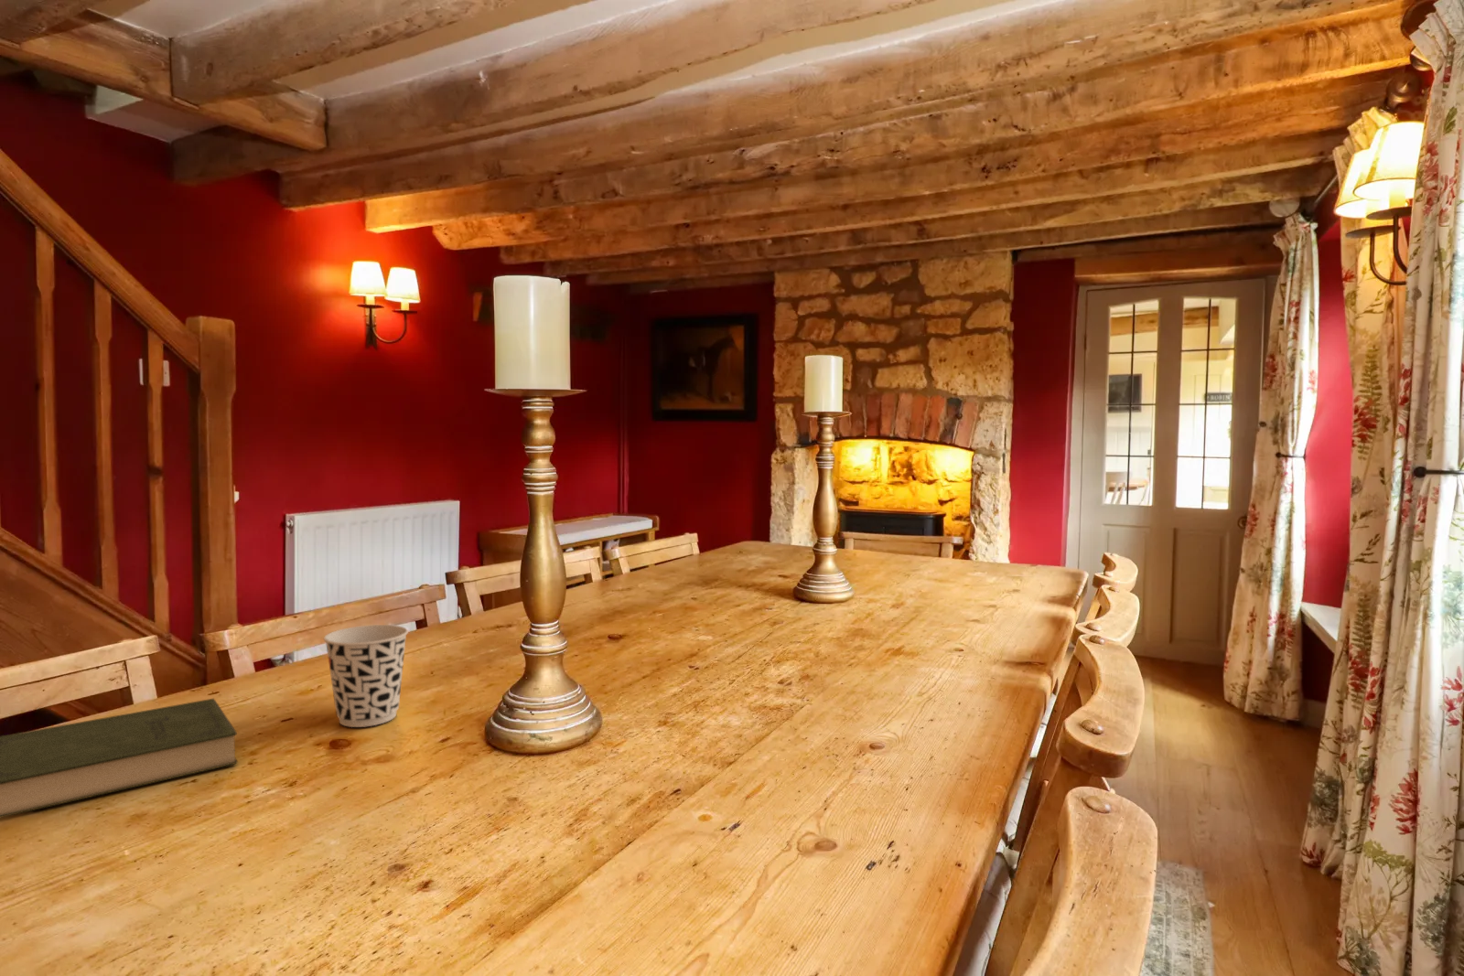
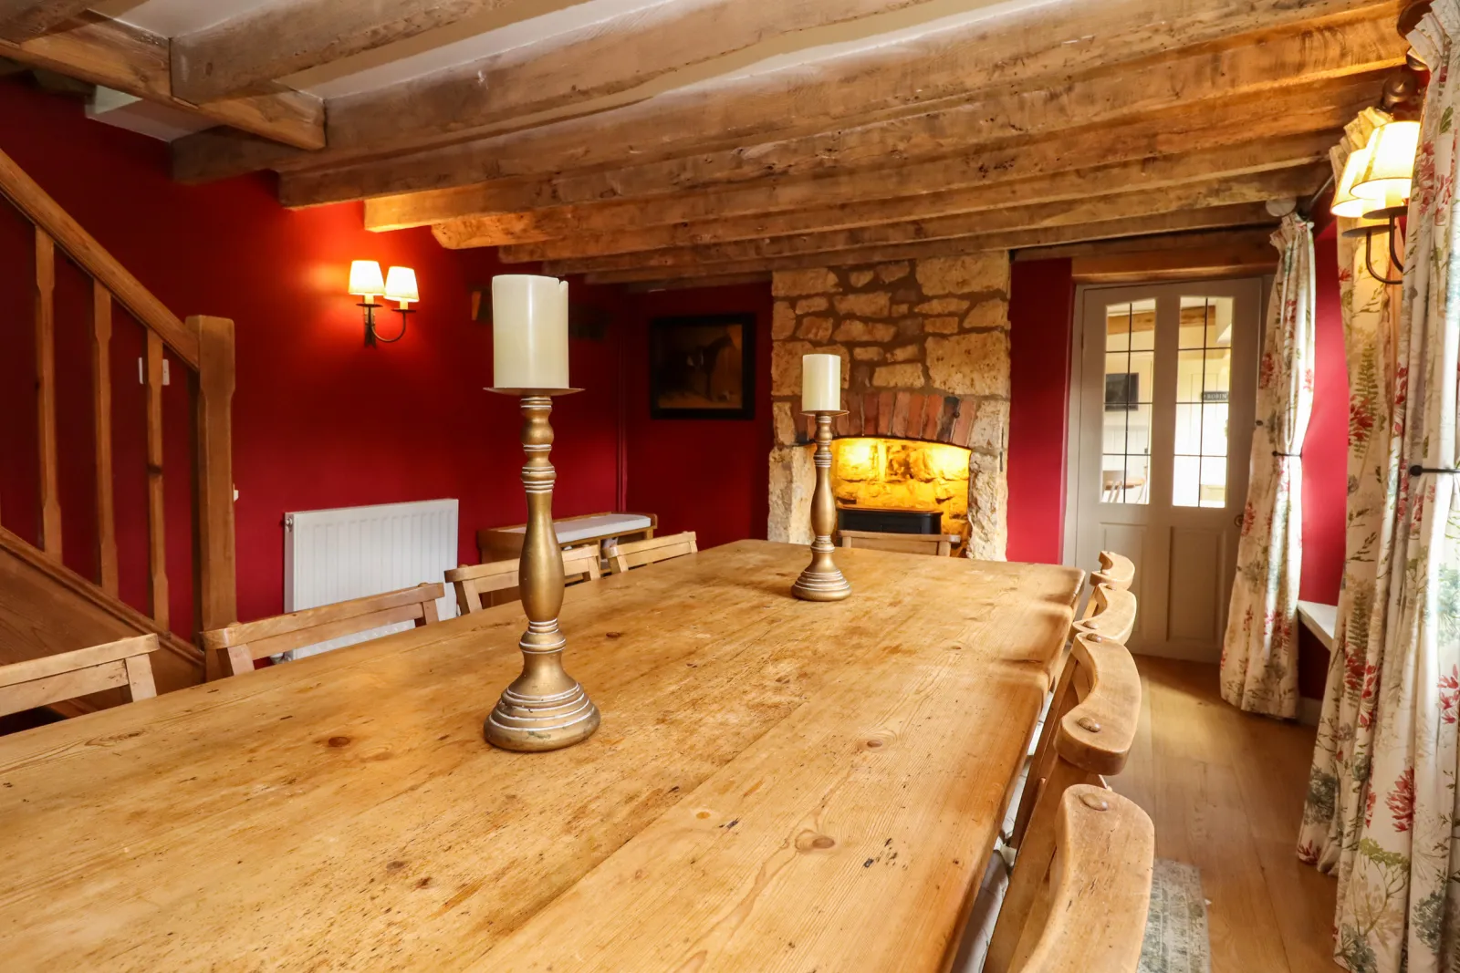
- book [0,697,239,819]
- cup [324,624,408,728]
